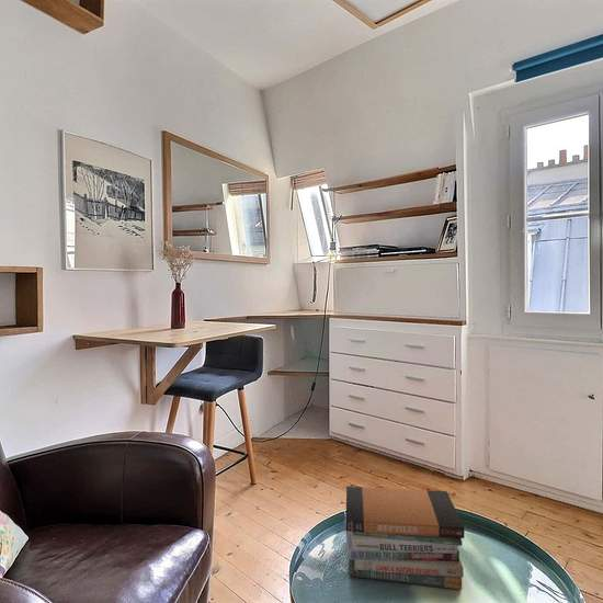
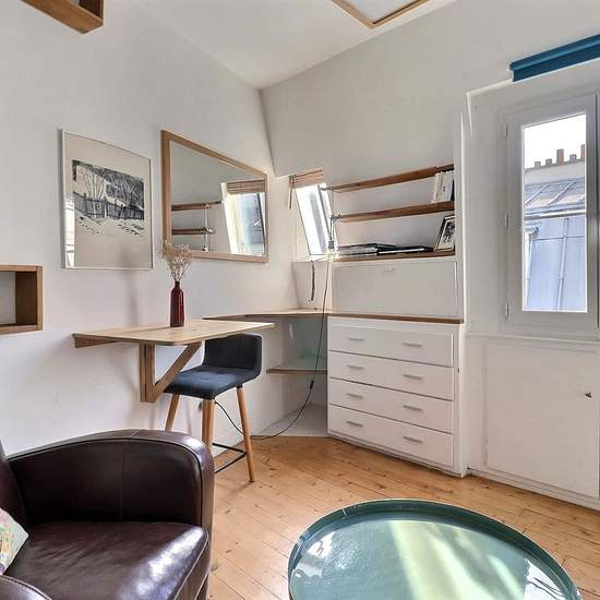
- book stack [343,486,466,591]
